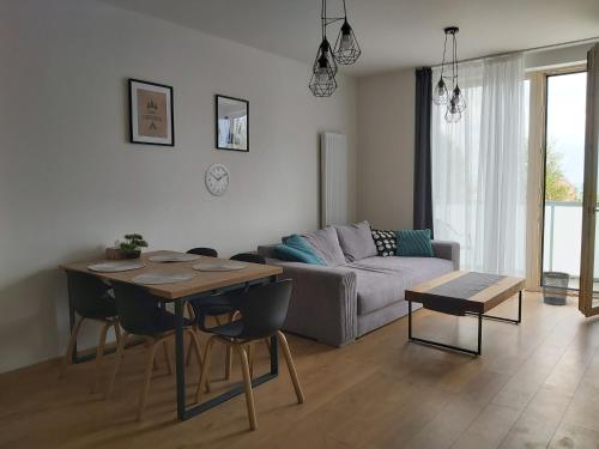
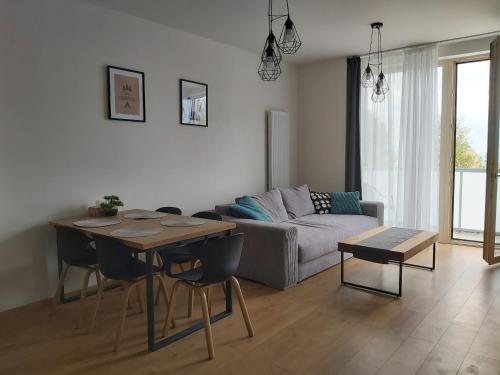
- wall clock [204,163,231,198]
- wastebasket [540,271,570,307]
